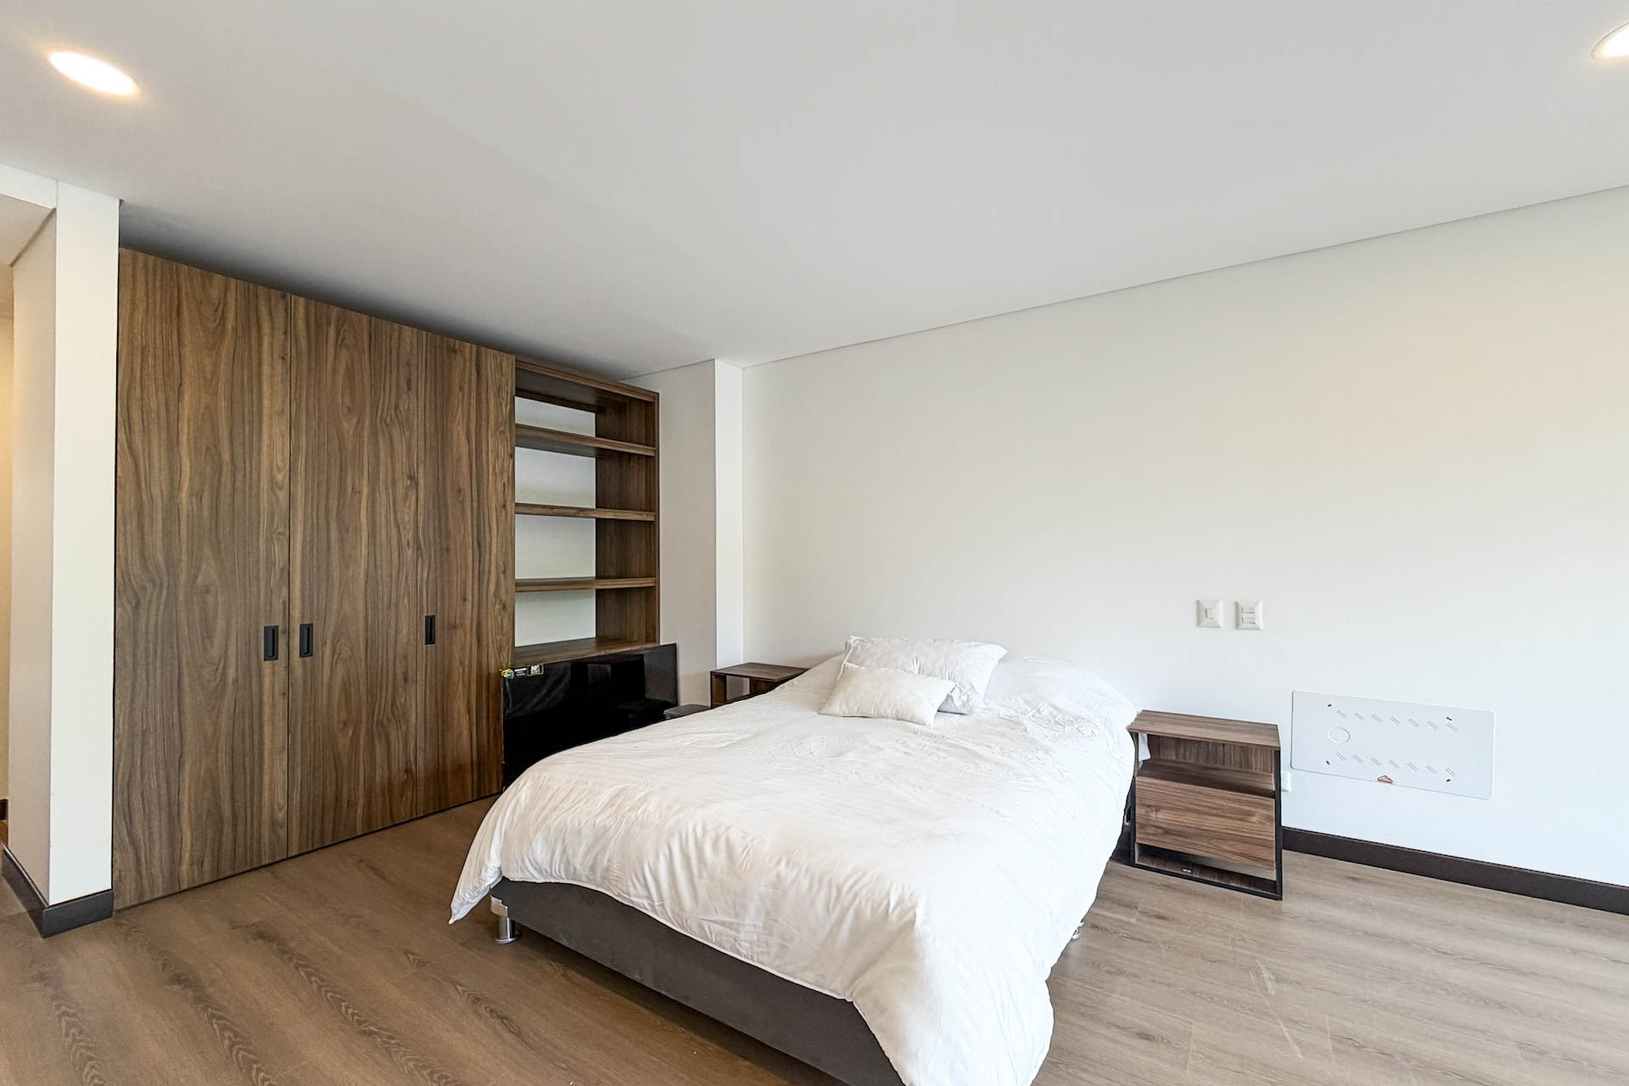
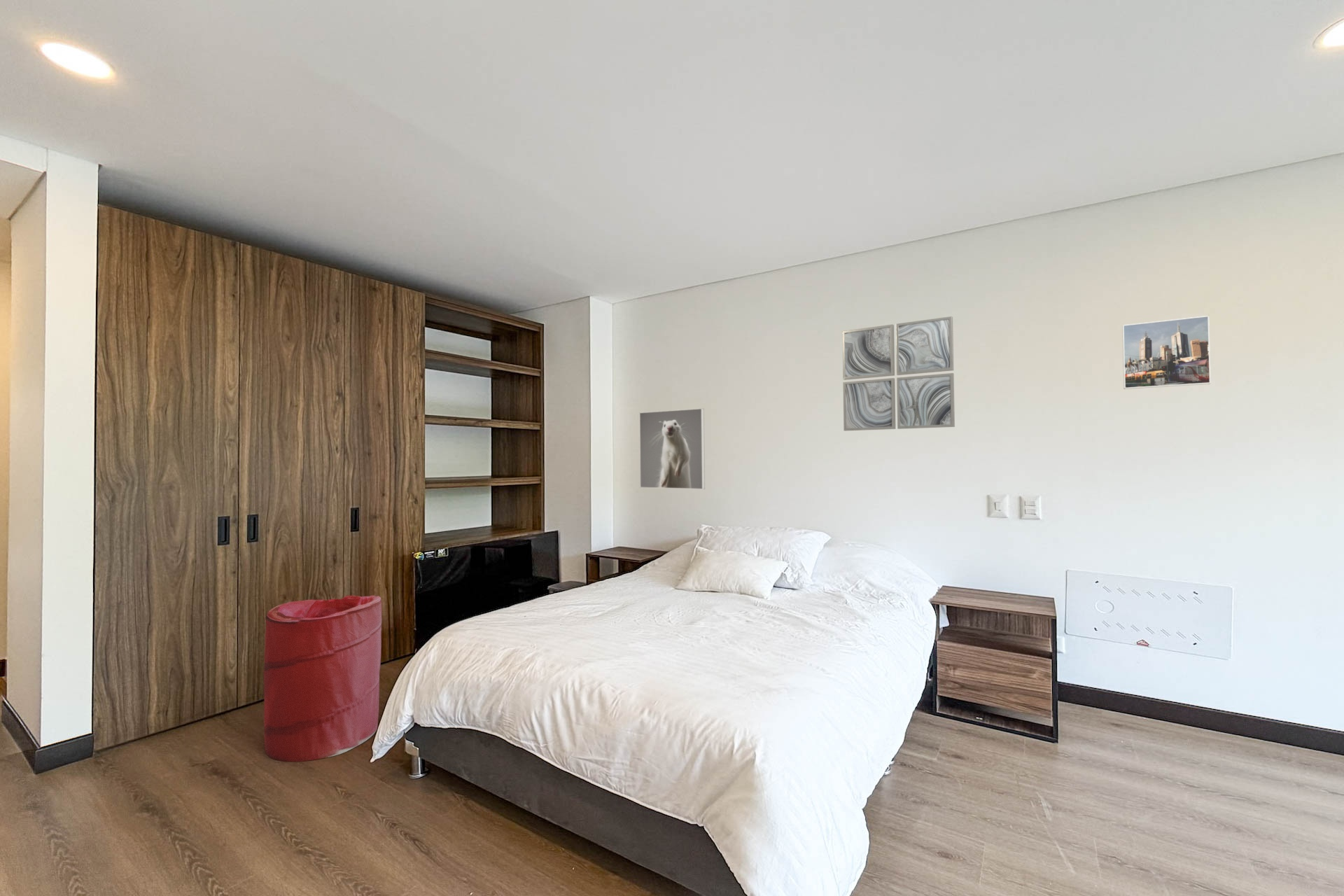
+ wall art [841,316,956,431]
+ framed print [1121,315,1212,390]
+ laundry hamper [263,595,382,762]
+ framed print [639,407,706,490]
